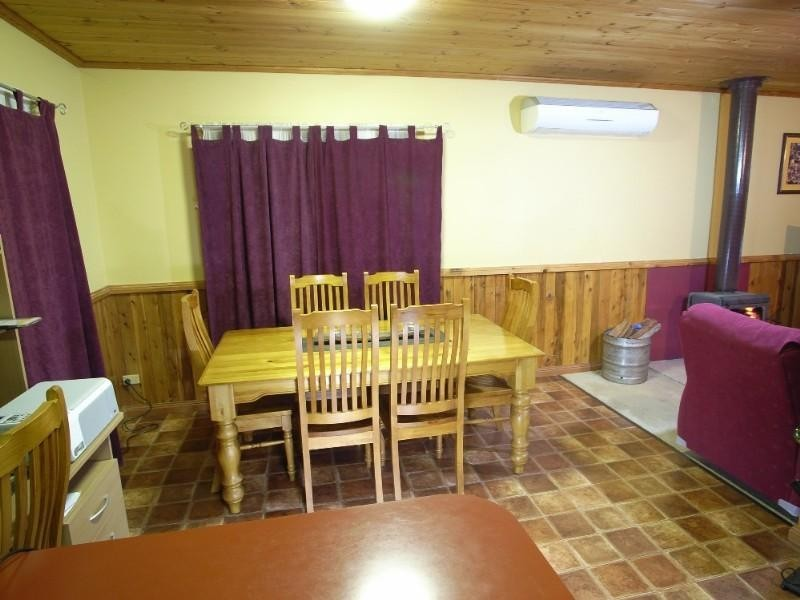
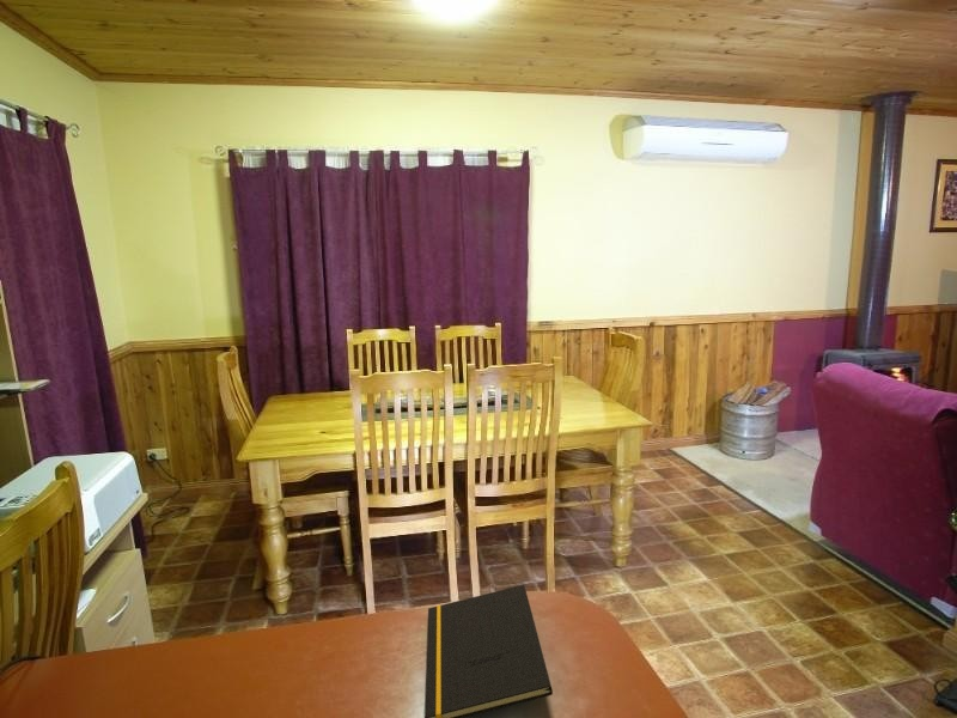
+ notepad [423,584,554,718]
